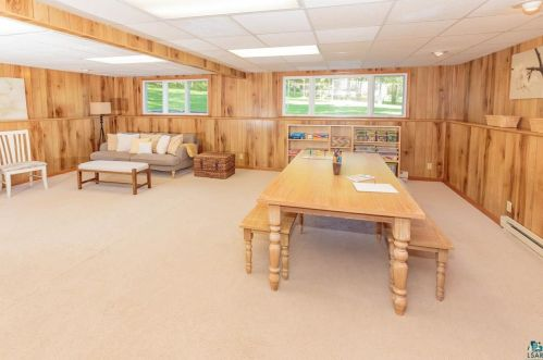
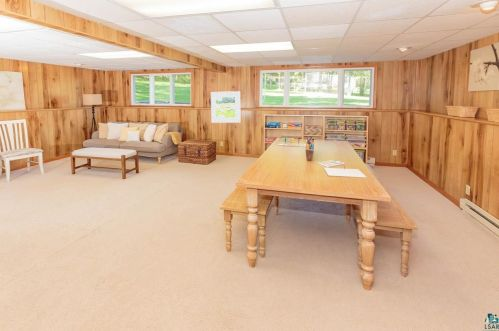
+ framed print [210,90,241,124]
